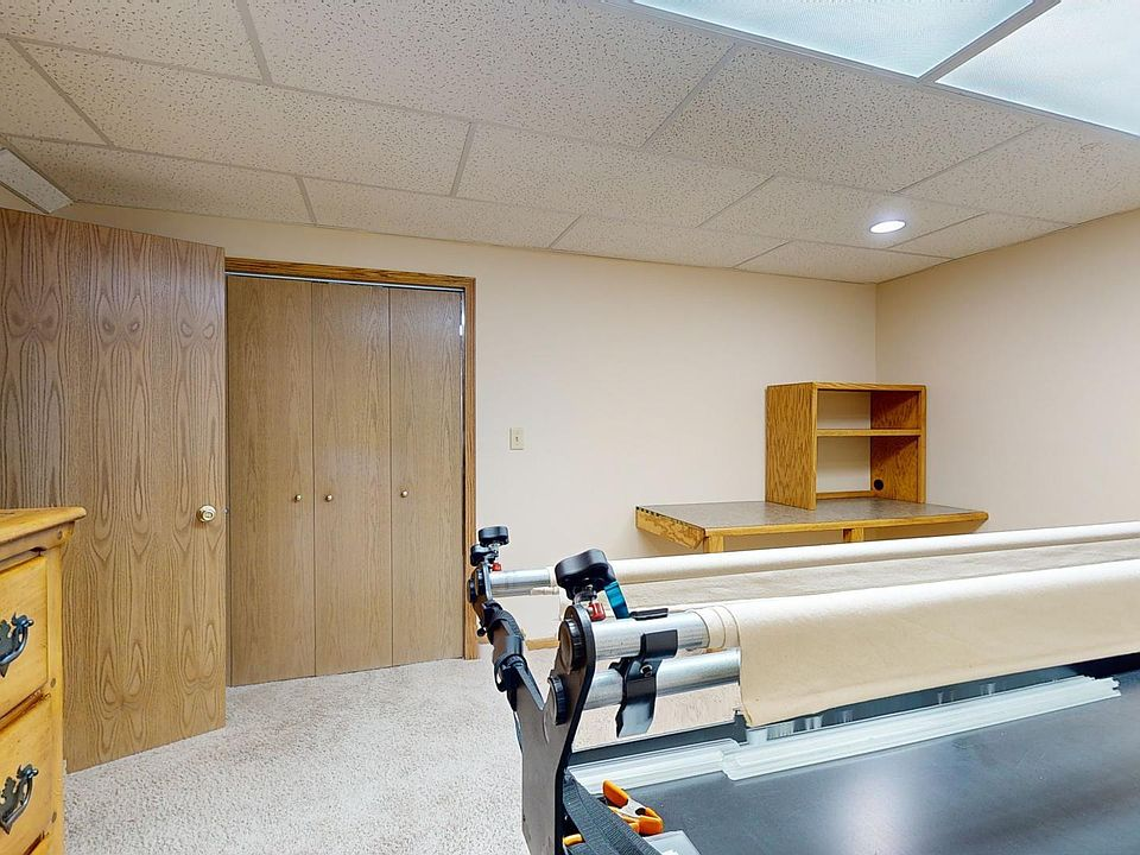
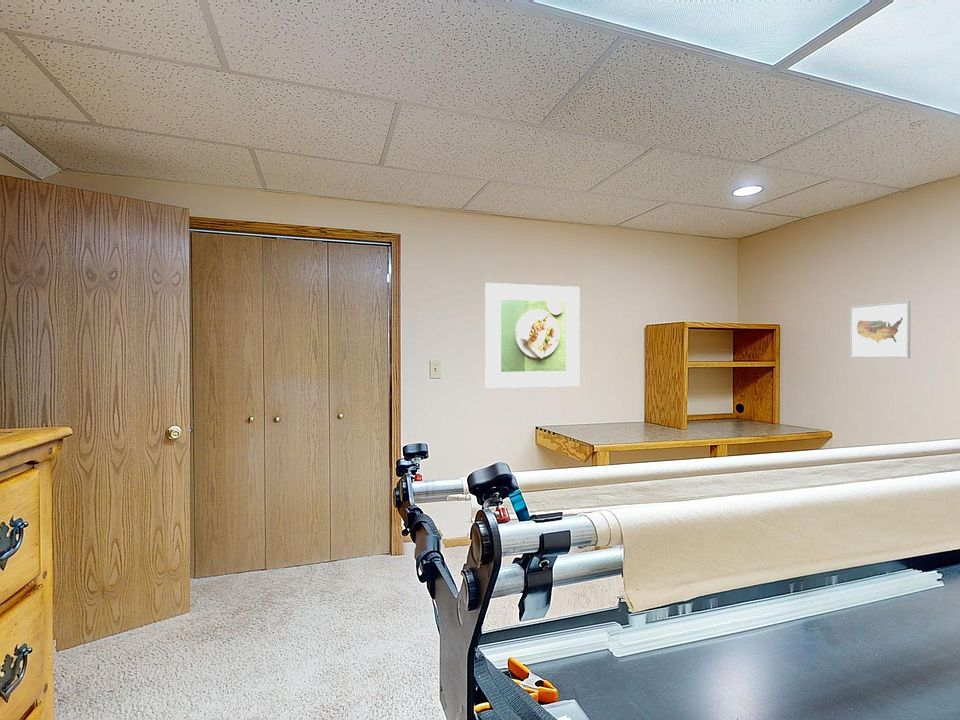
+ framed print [484,282,581,389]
+ wall art [849,300,911,359]
